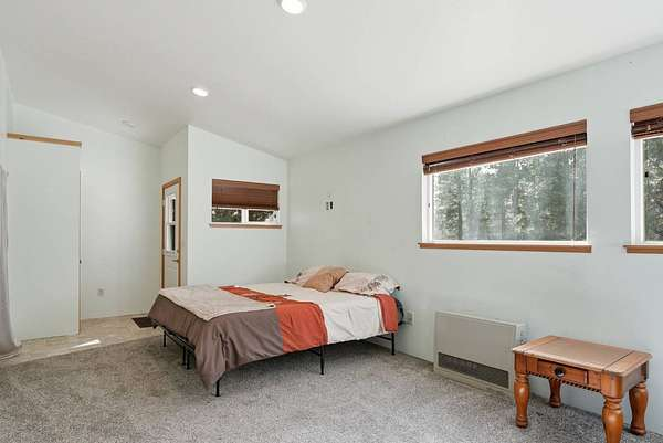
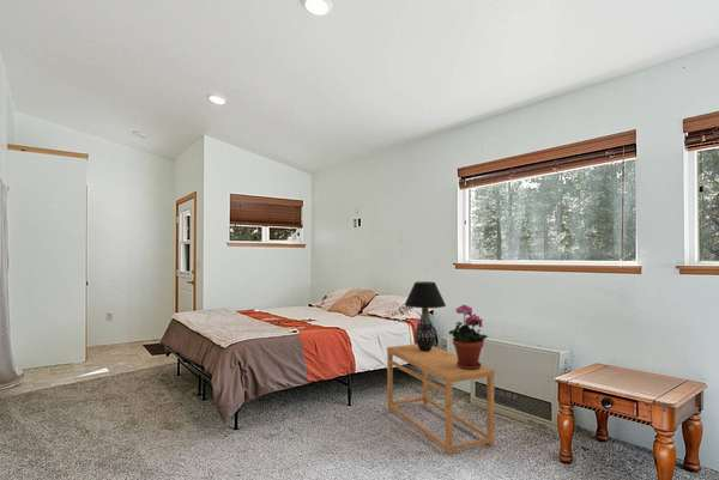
+ potted plant [448,303,489,370]
+ side table [386,342,496,456]
+ table lamp [404,280,447,352]
